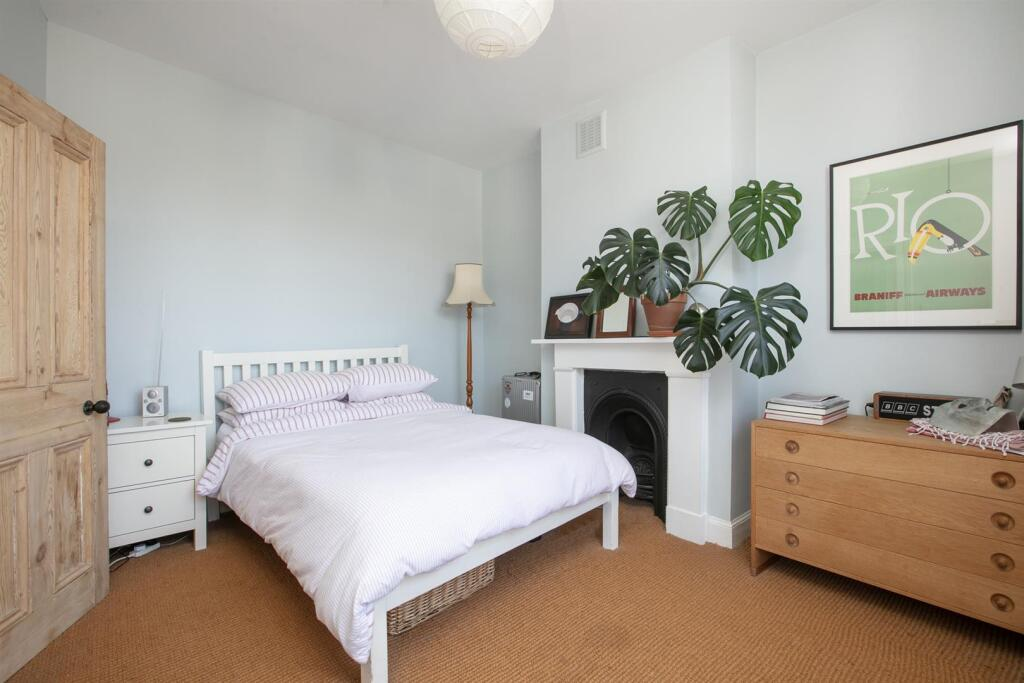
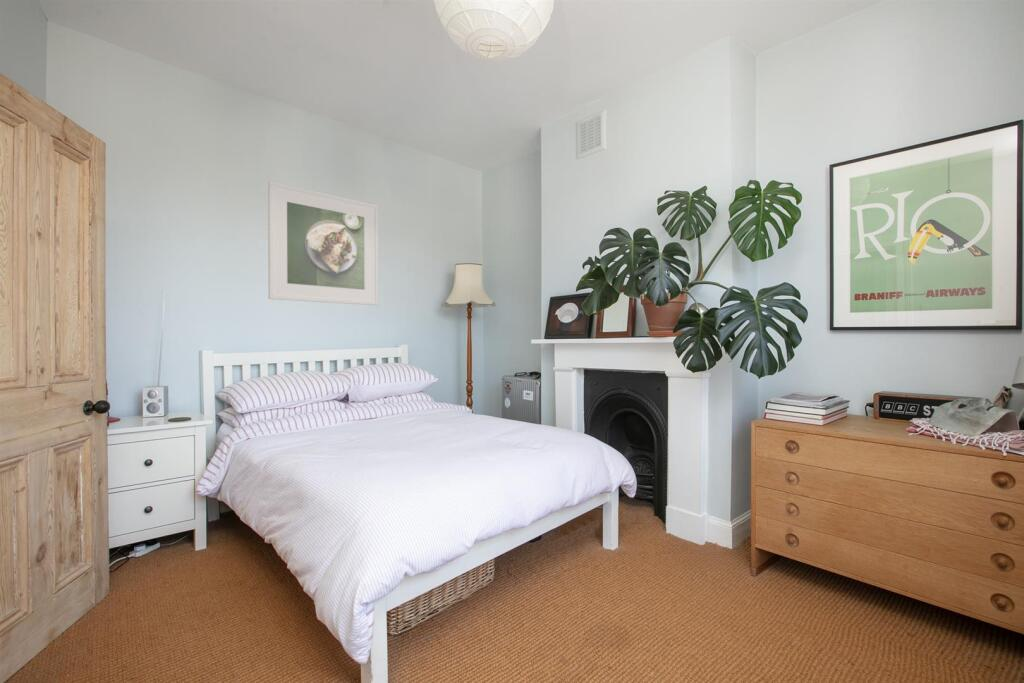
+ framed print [267,180,379,306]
